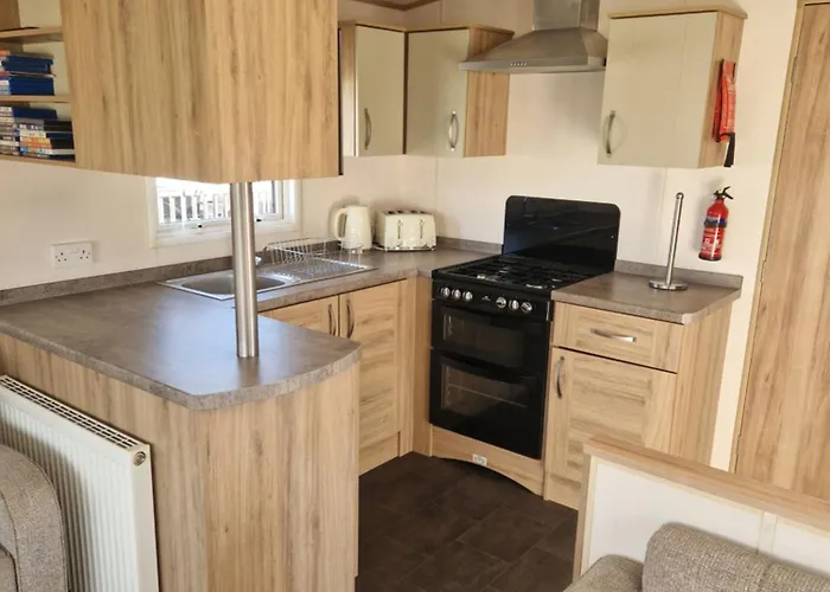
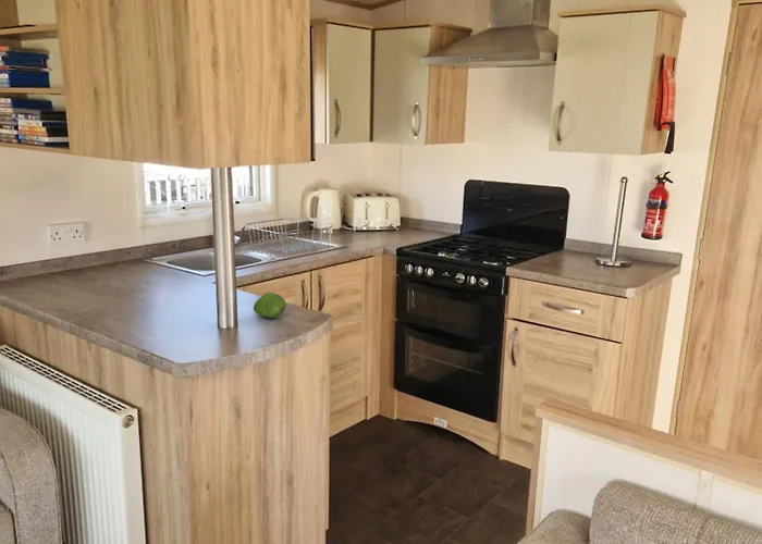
+ fruit [253,292,287,319]
